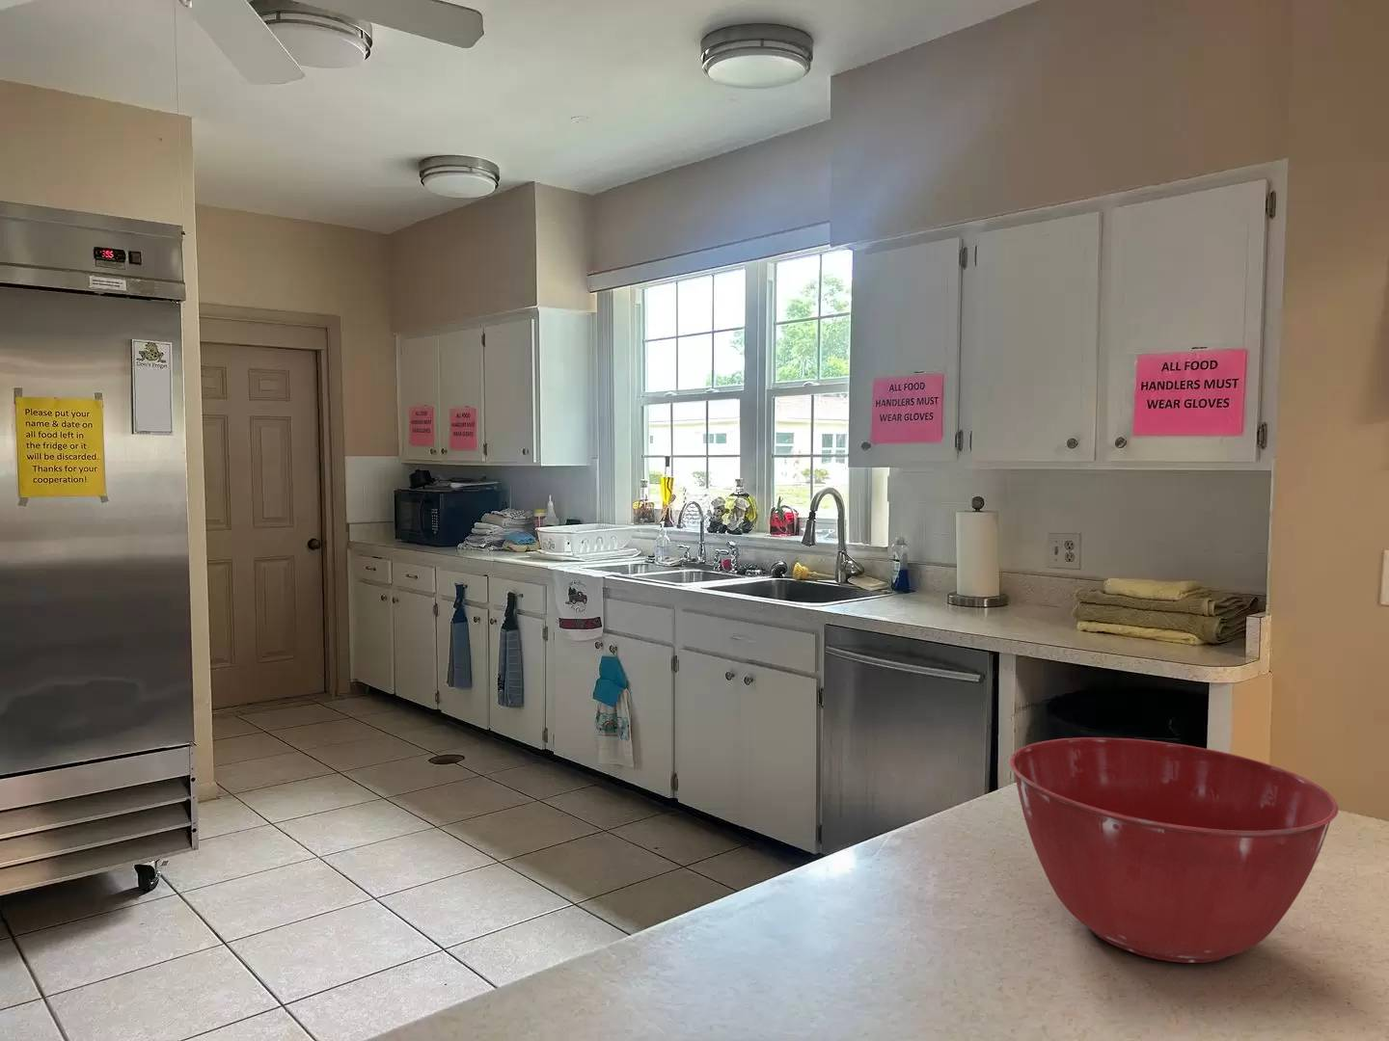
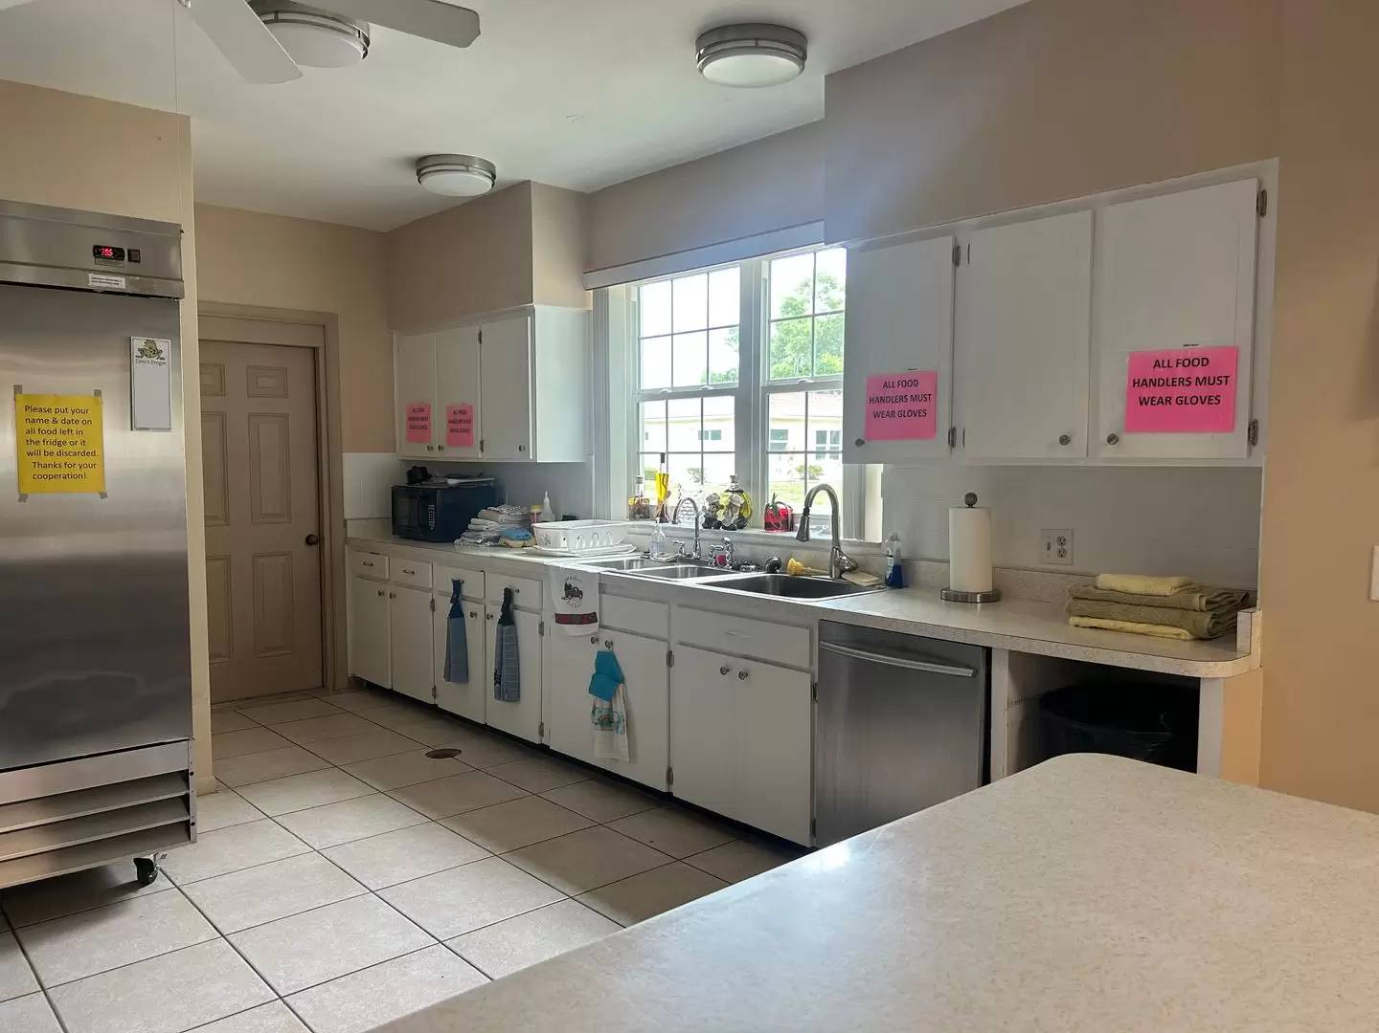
- mixing bowl [1009,736,1339,963]
